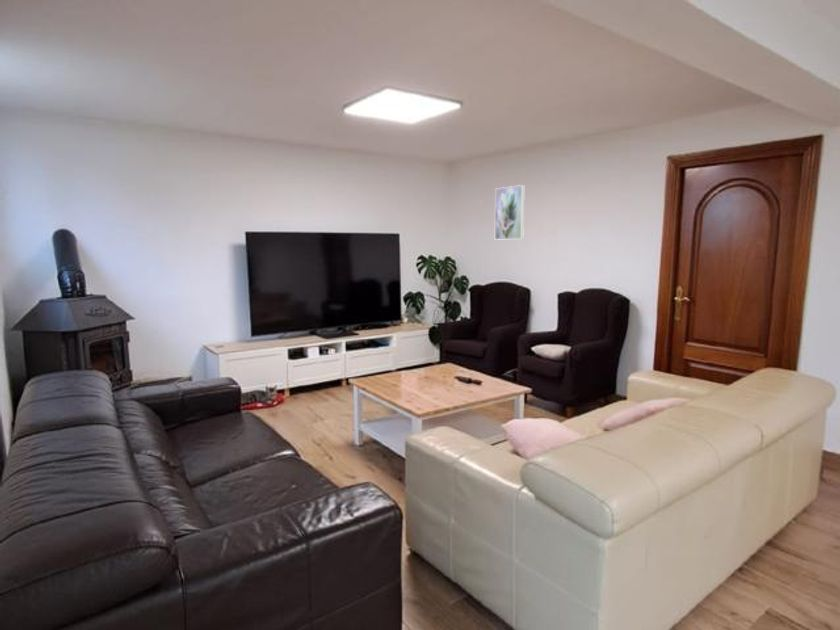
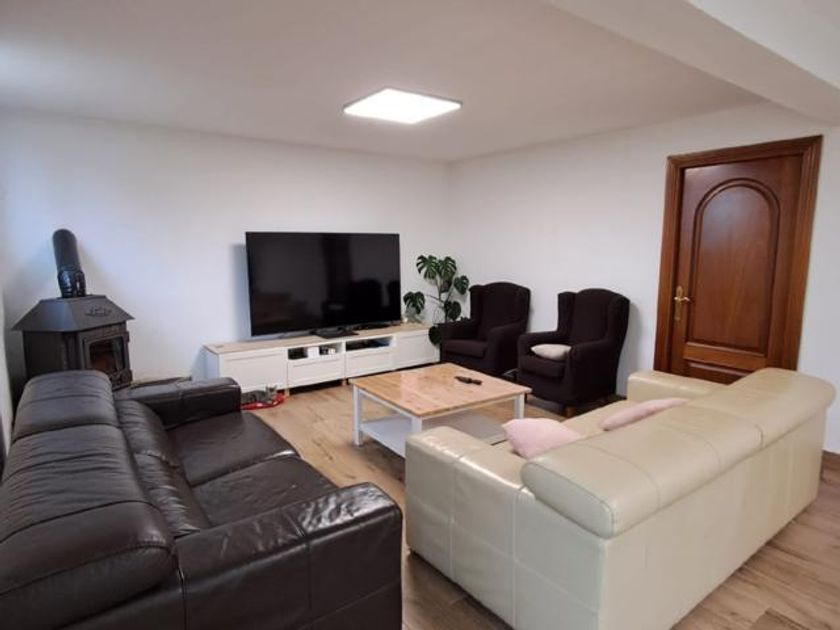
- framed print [494,184,525,241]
